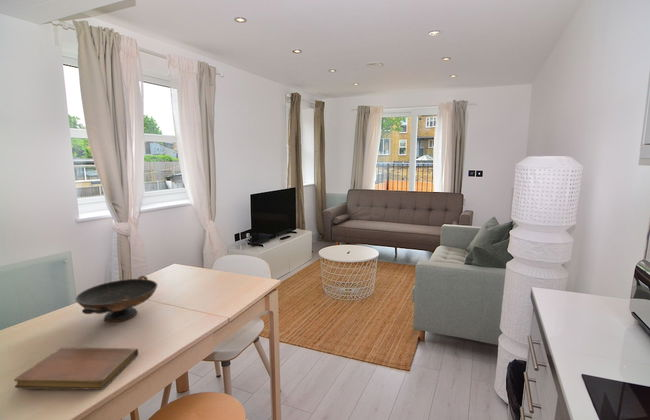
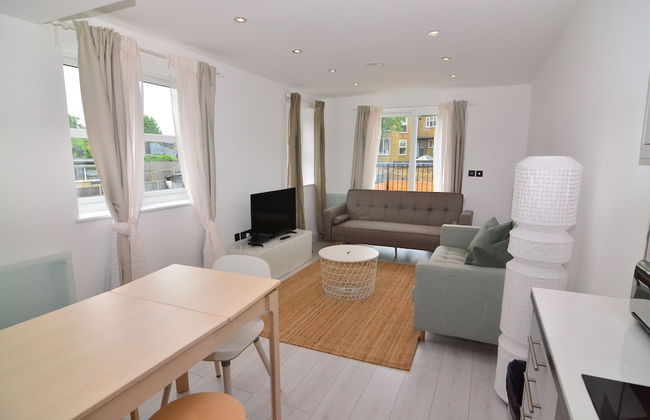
- notebook [13,347,139,391]
- decorative bowl [75,275,158,323]
